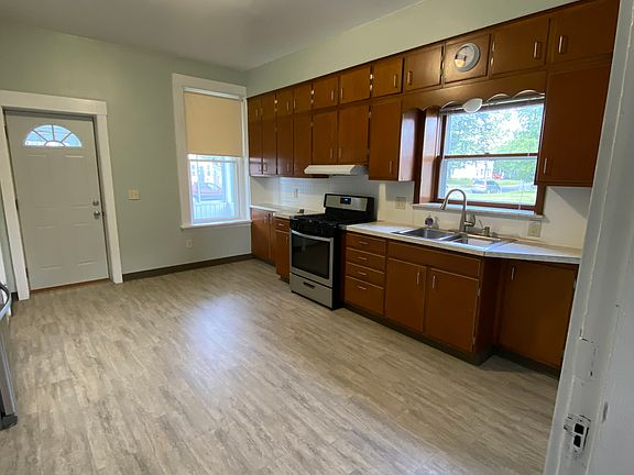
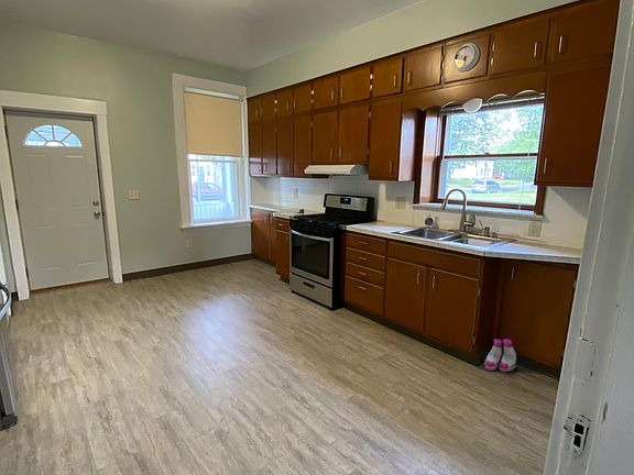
+ boots [483,338,517,373]
